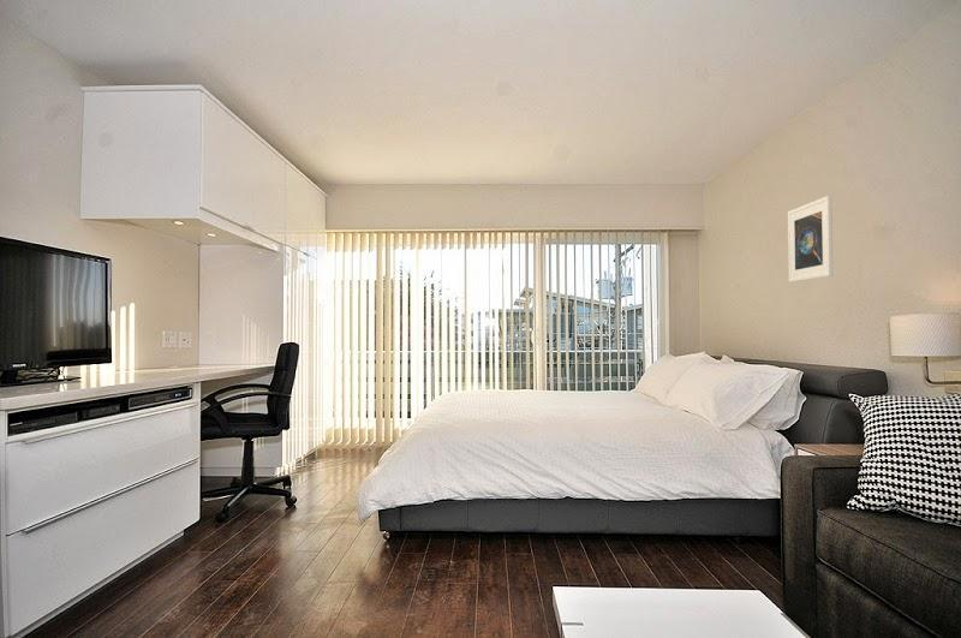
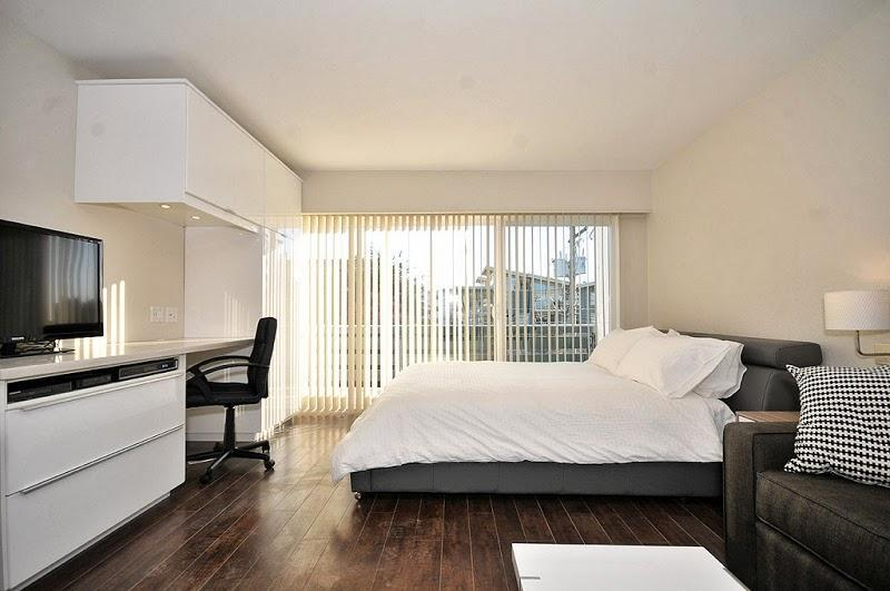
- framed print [787,195,834,284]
